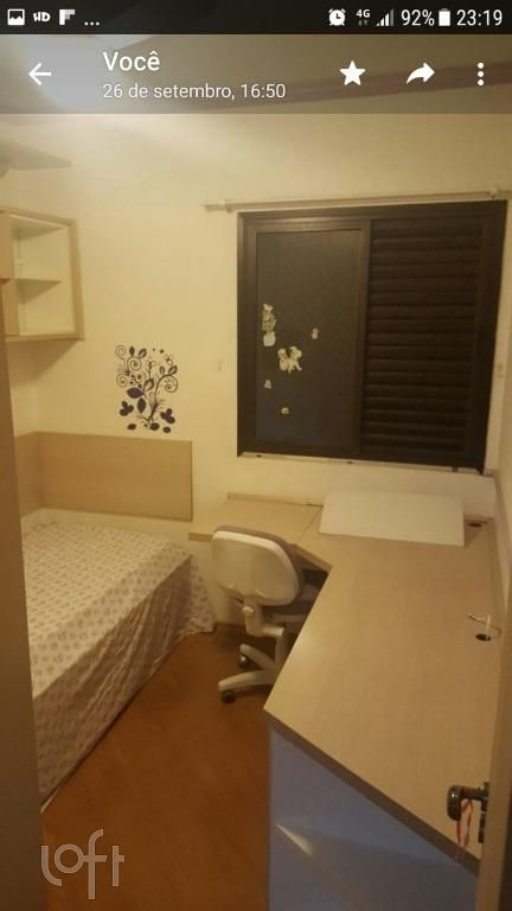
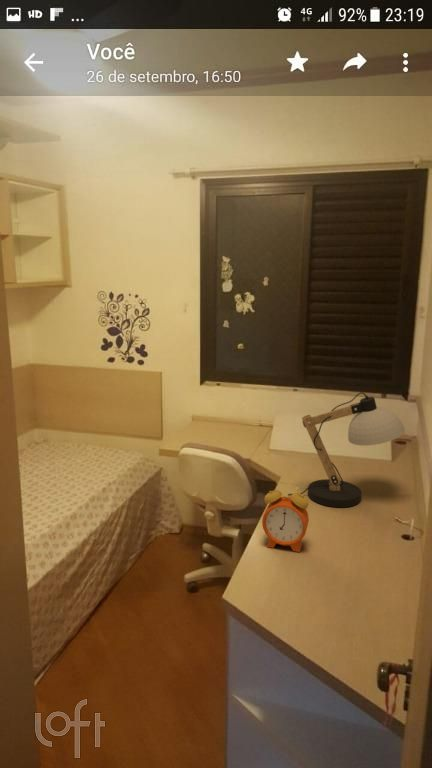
+ alarm clock [261,481,310,553]
+ desk lamp [287,392,406,508]
